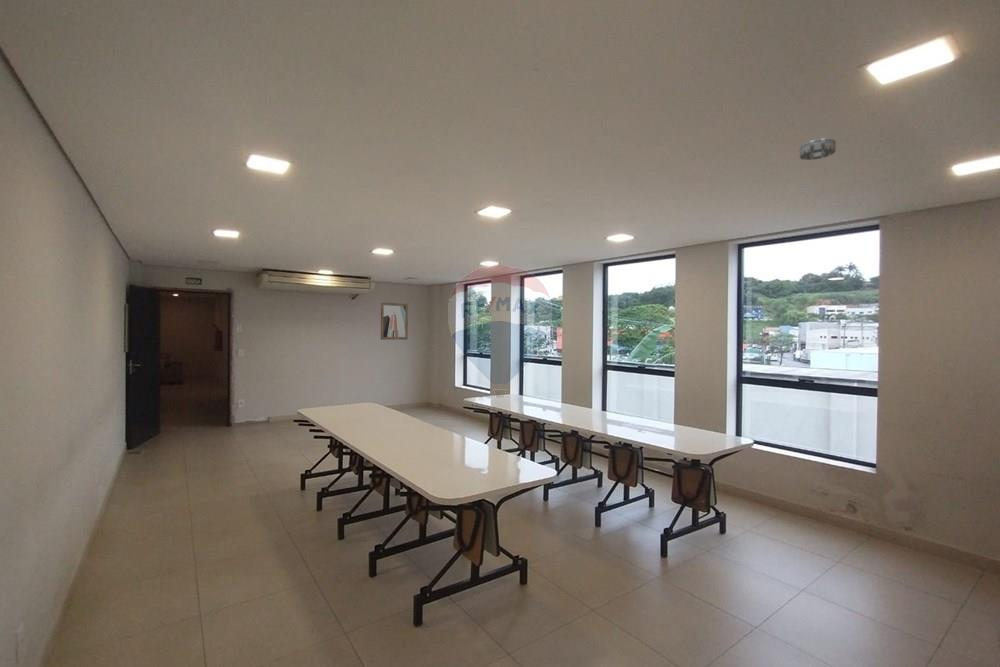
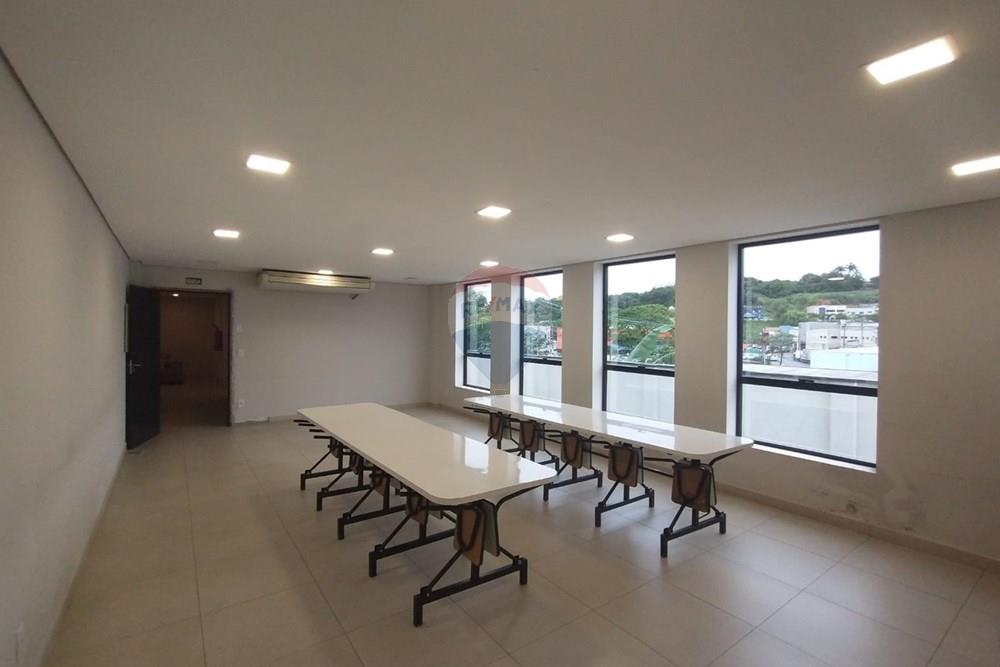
- smoke detector [799,137,837,161]
- wall art [380,302,409,341]
